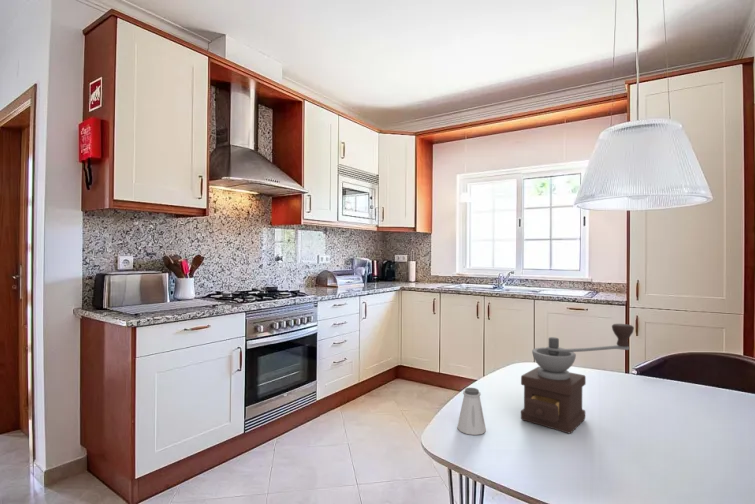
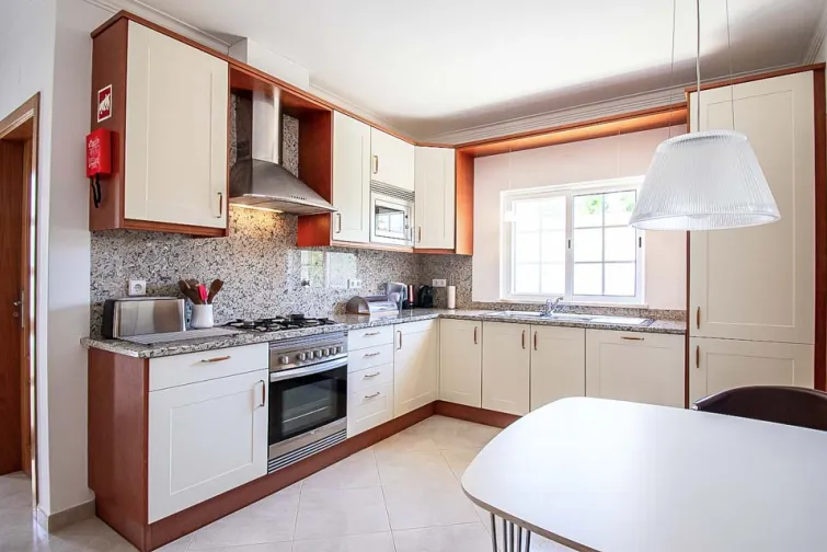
- saltshaker [456,387,487,436]
- coffee grinder [520,323,635,434]
